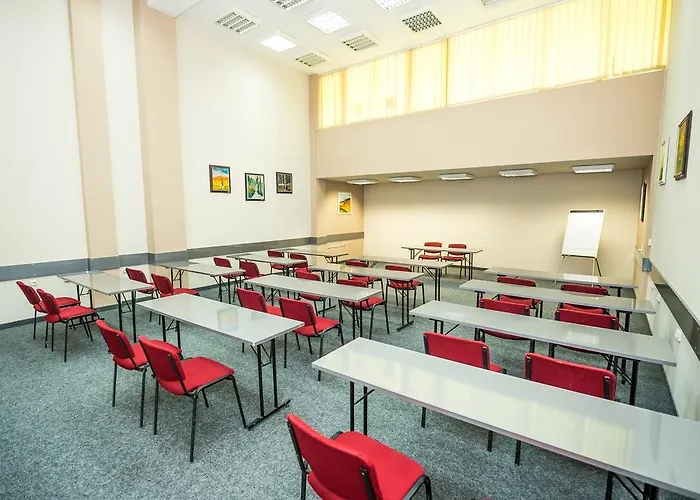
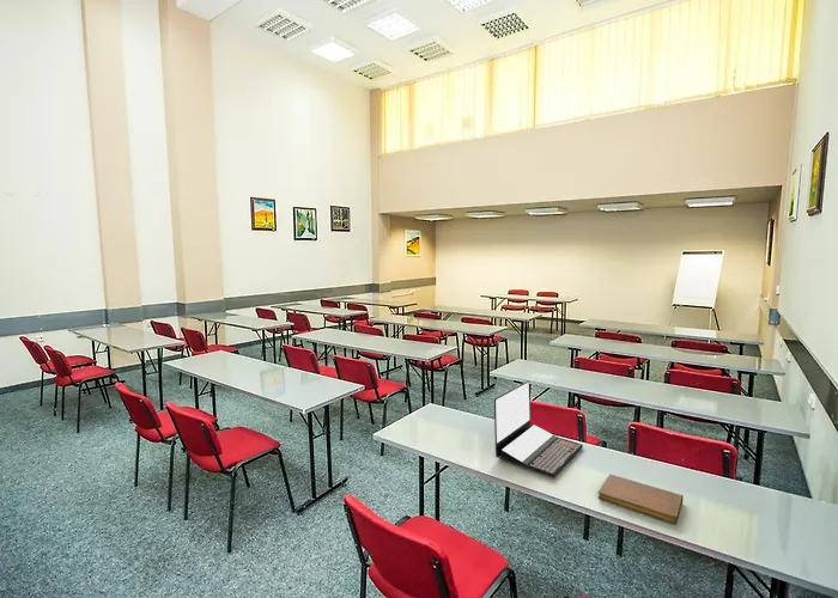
+ laptop [493,379,584,478]
+ notebook [597,474,685,525]
